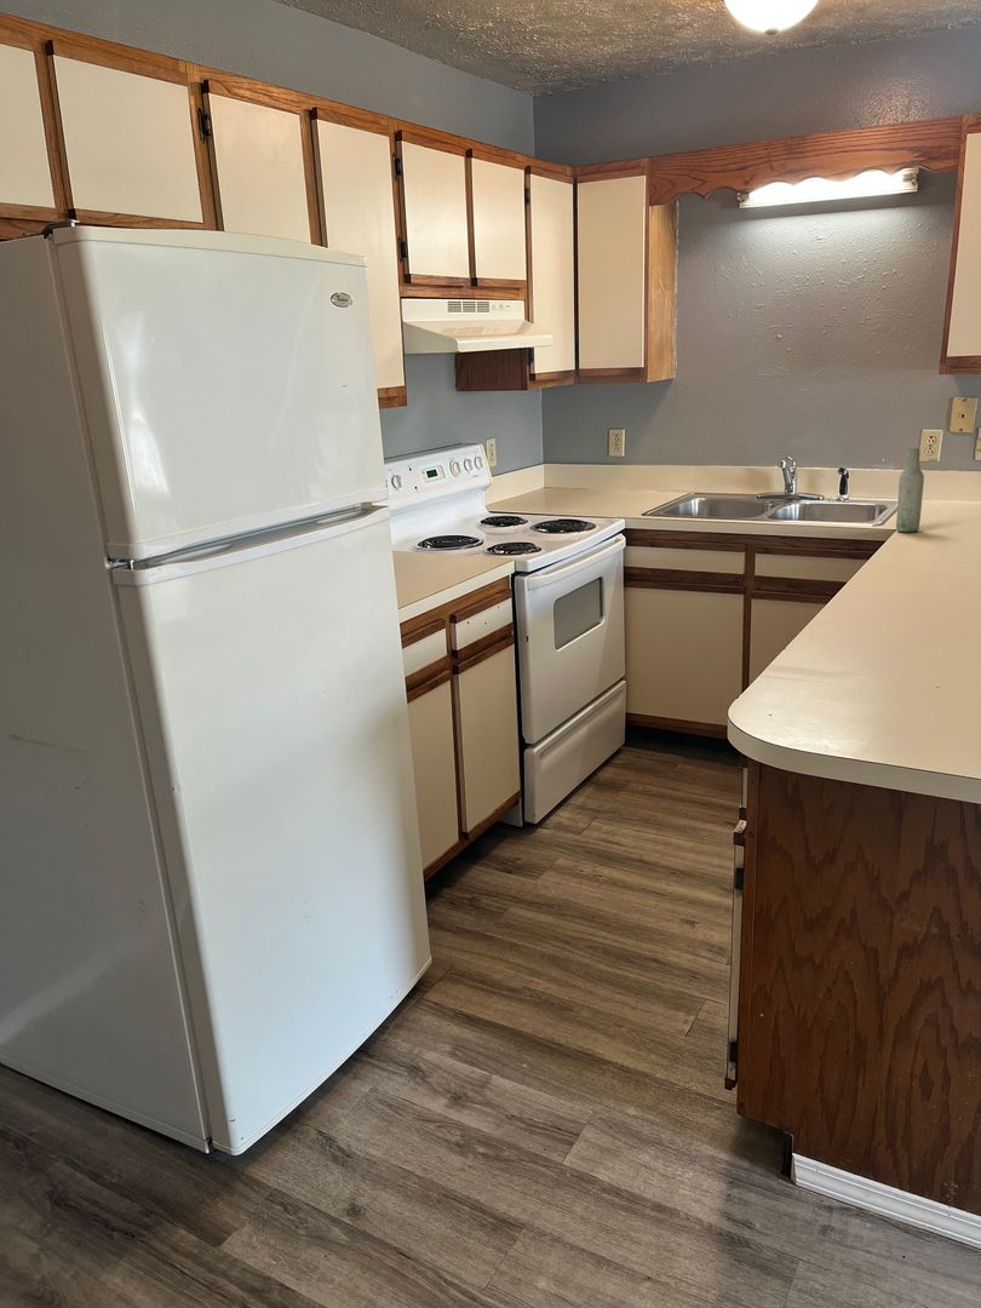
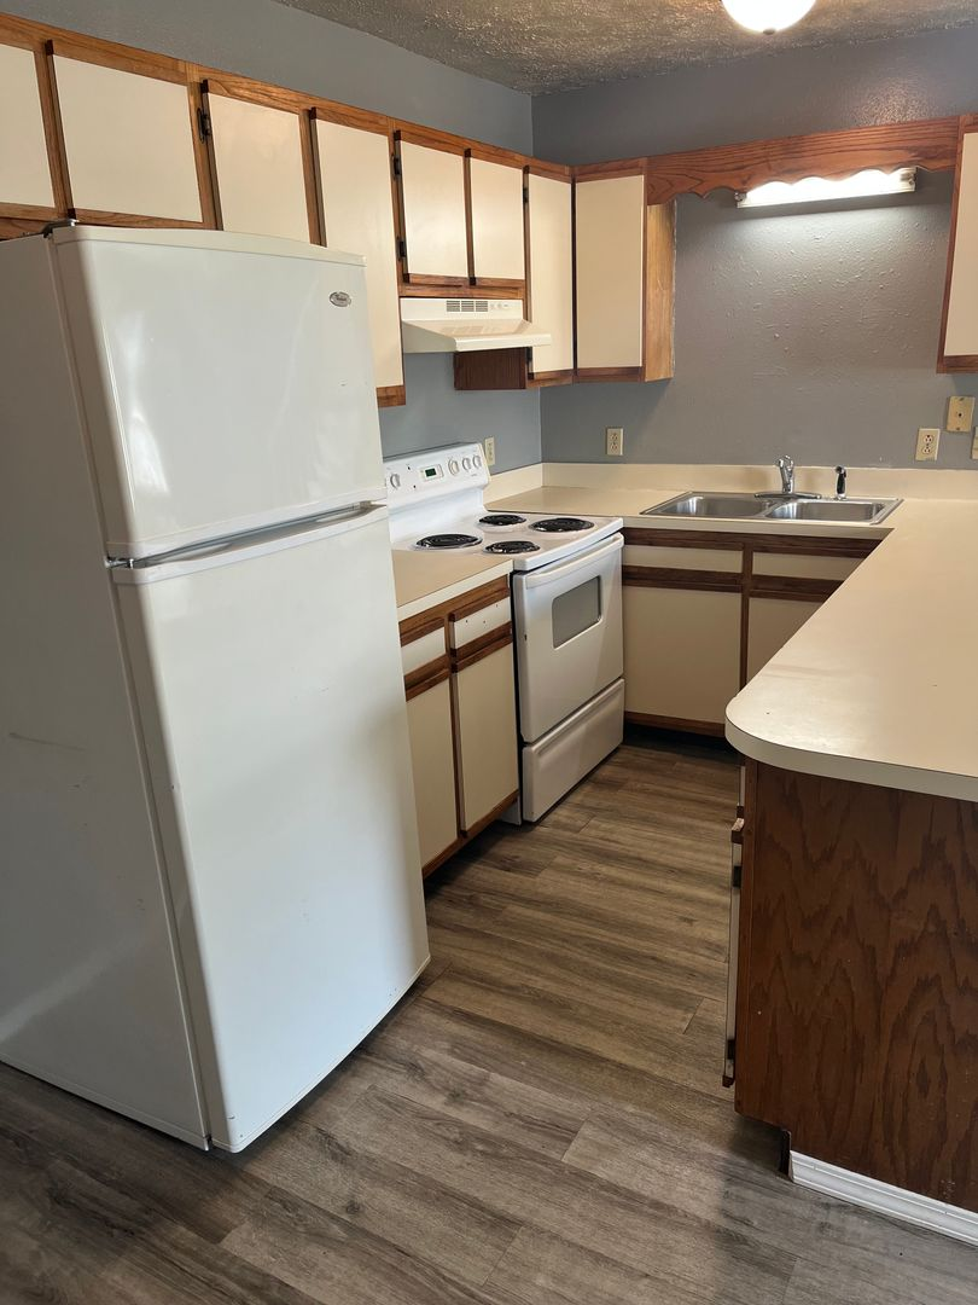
- bottle [895,447,925,533]
